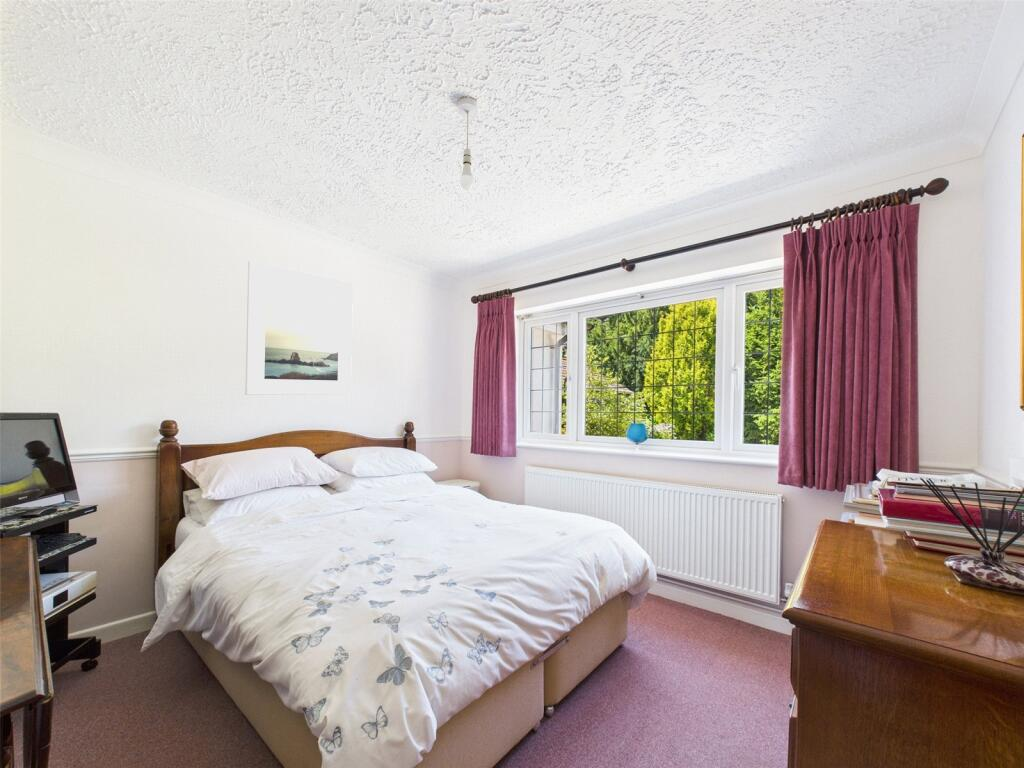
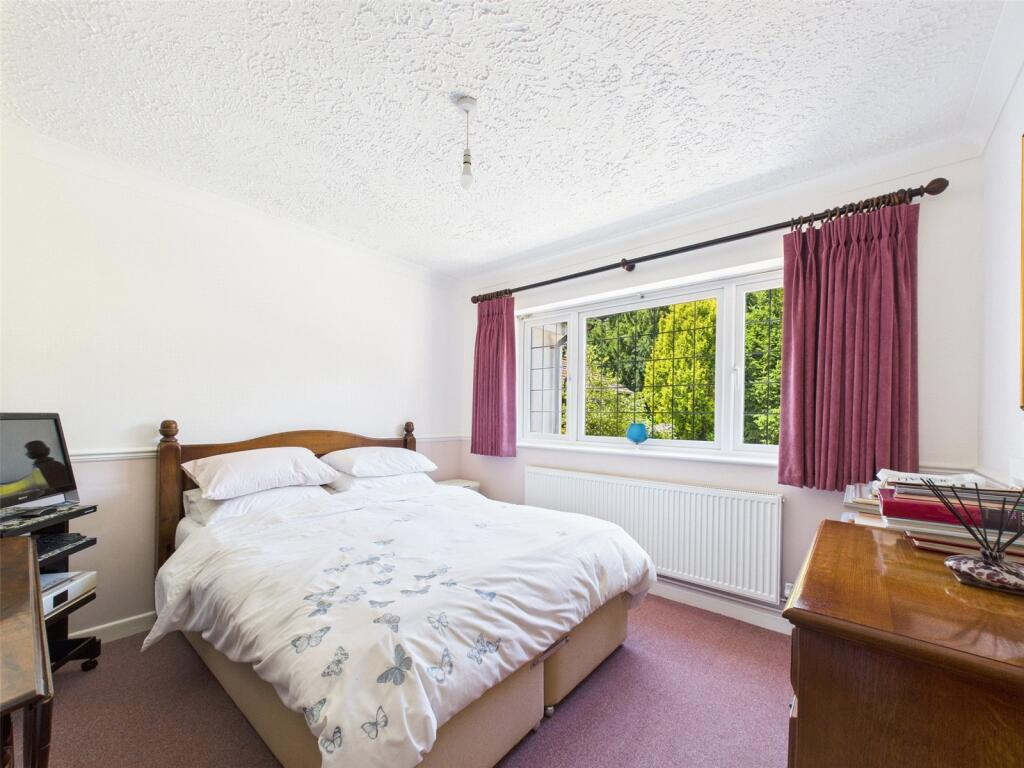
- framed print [244,260,354,396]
